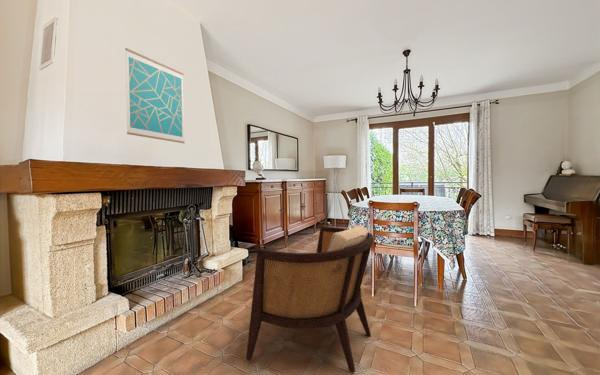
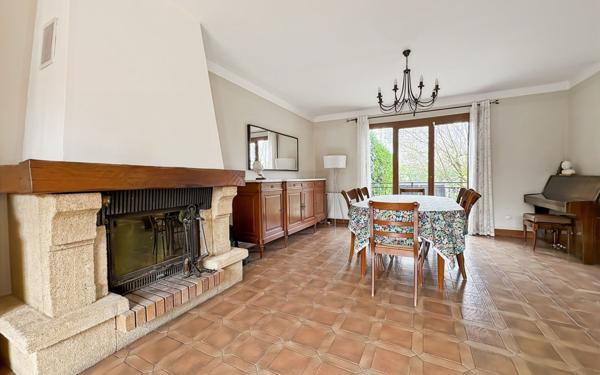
- armchair [245,224,374,374]
- wall art [124,47,186,144]
